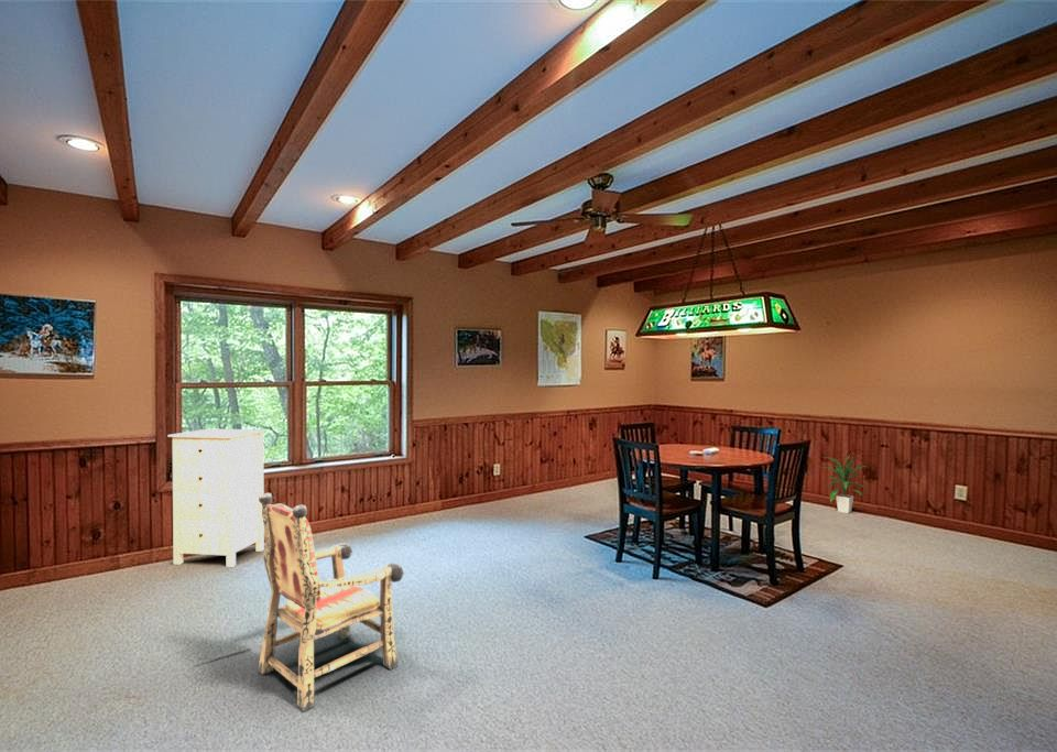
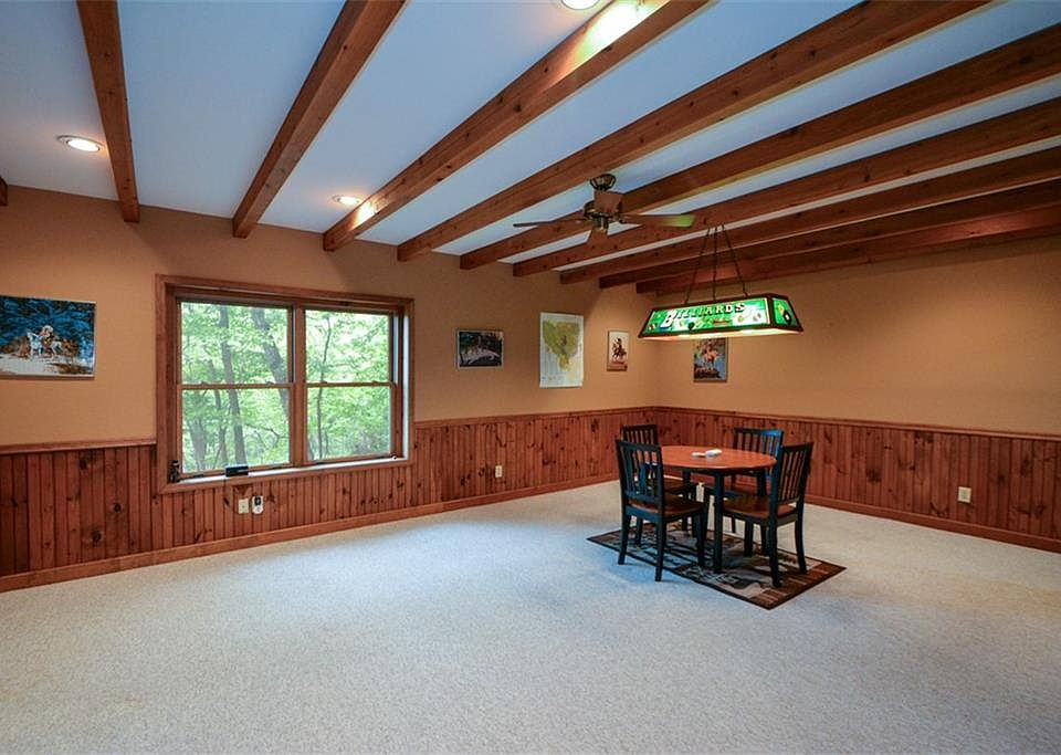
- armchair [257,492,405,712]
- indoor plant [820,453,871,514]
- storage cabinet [167,428,266,568]
